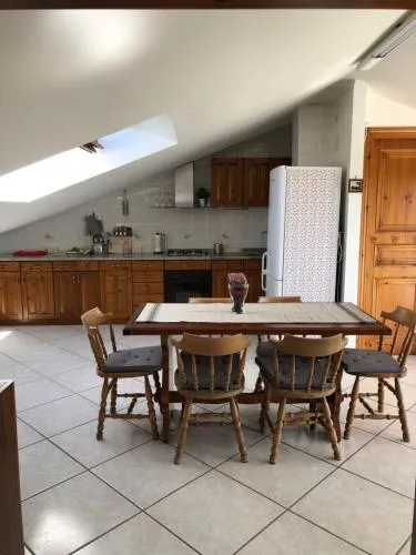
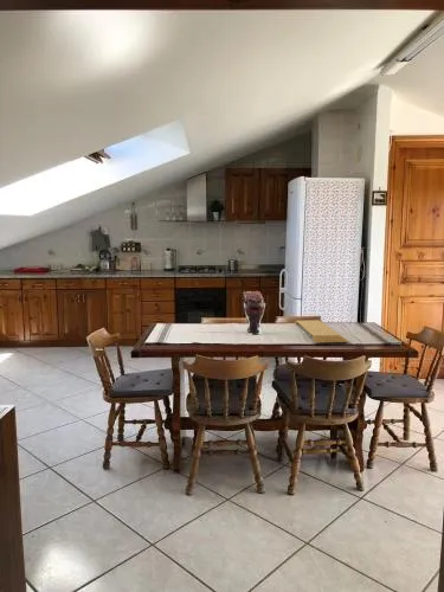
+ cutting board [294,318,349,343]
